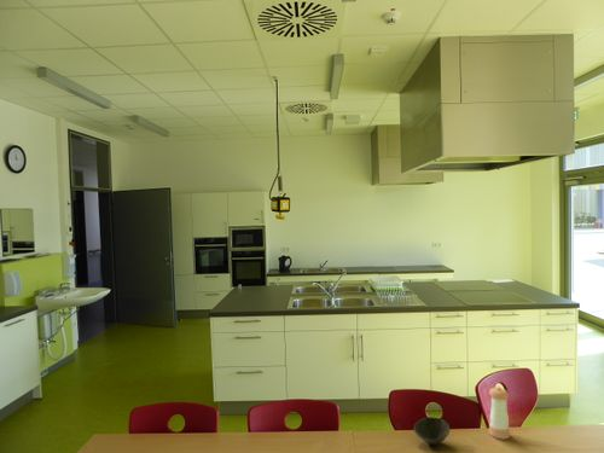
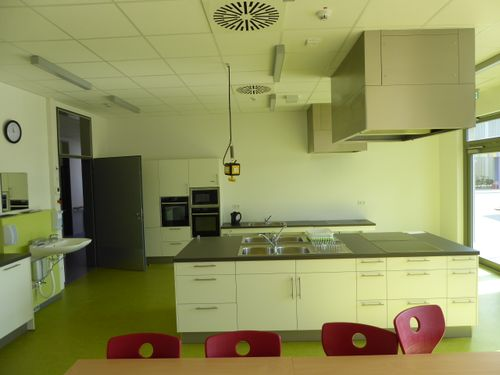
- pepper shaker [488,385,511,441]
- bowl [413,416,451,446]
